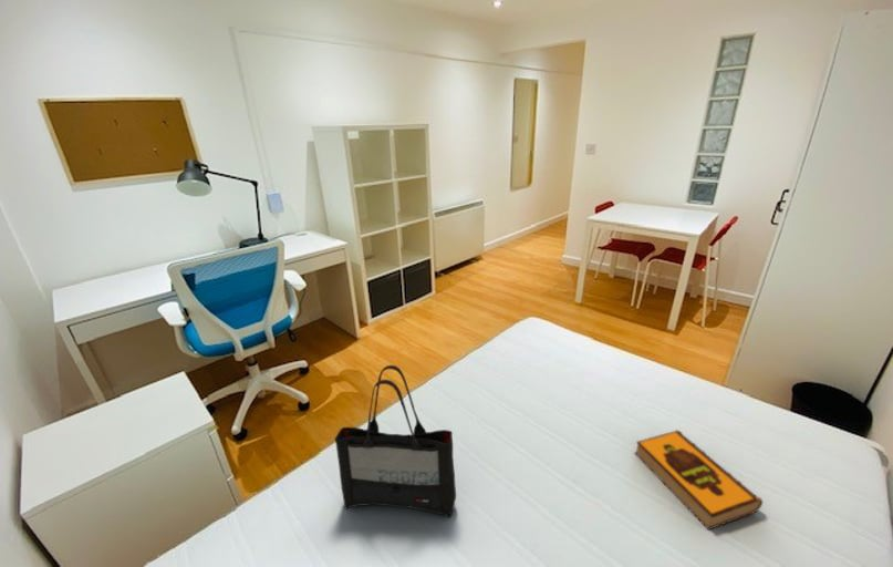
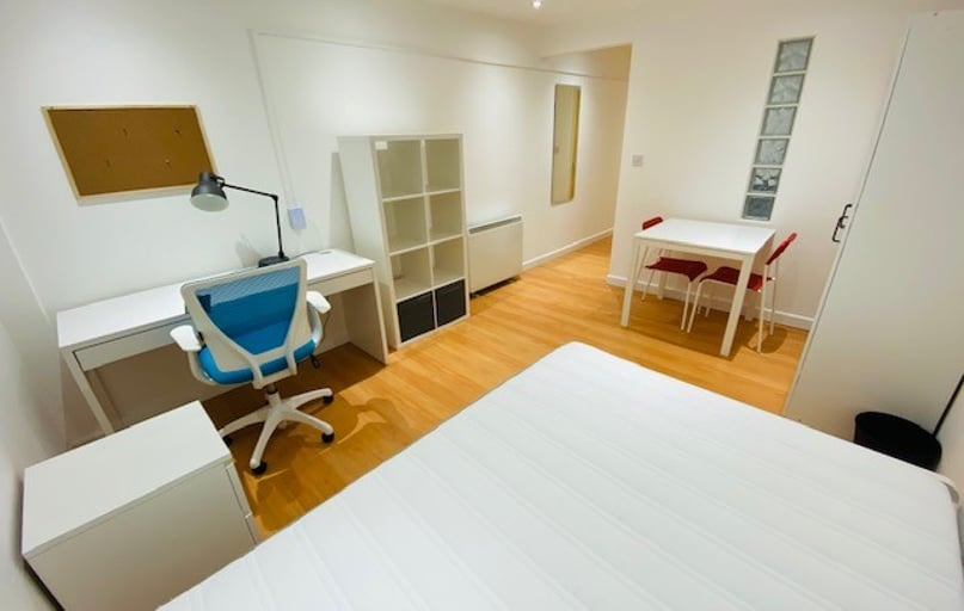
- tote bag [333,364,457,518]
- hardback book [633,429,764,532]
